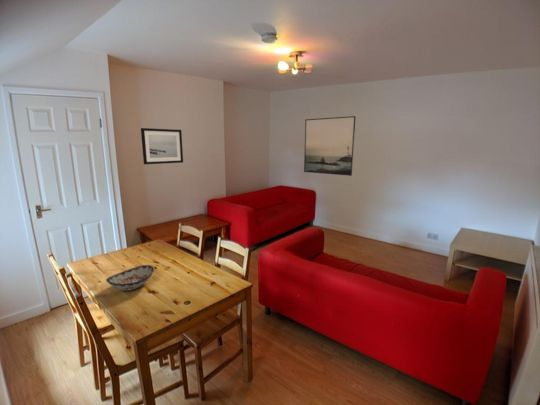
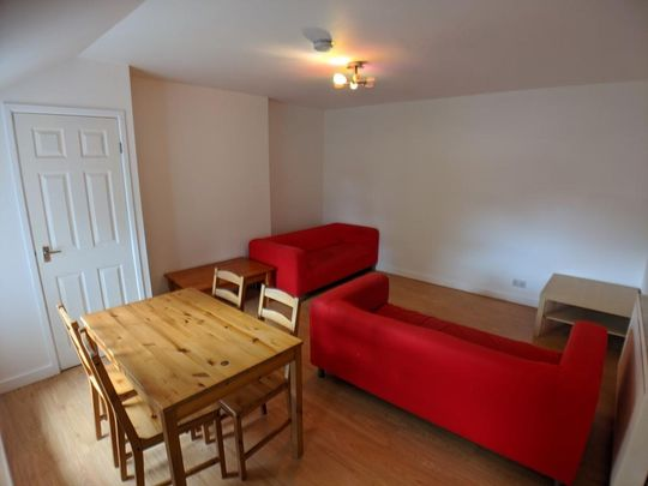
- decorative bowl [105,264,155,292]
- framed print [303,115,357,177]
- wall art [140,127,184,165]
